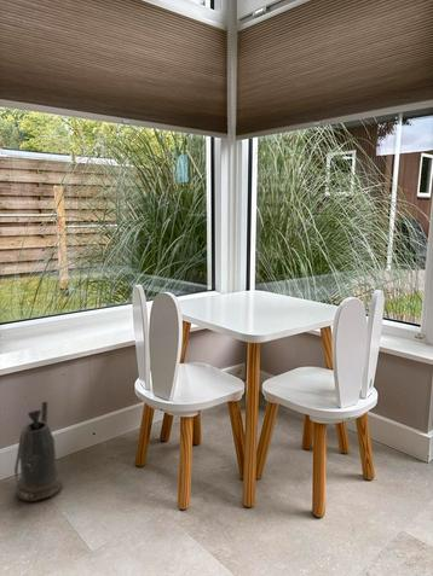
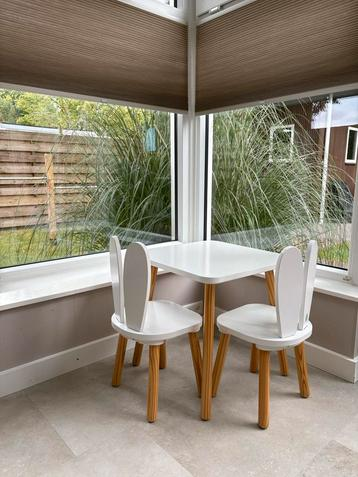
- watering can [13,401,64,502]
